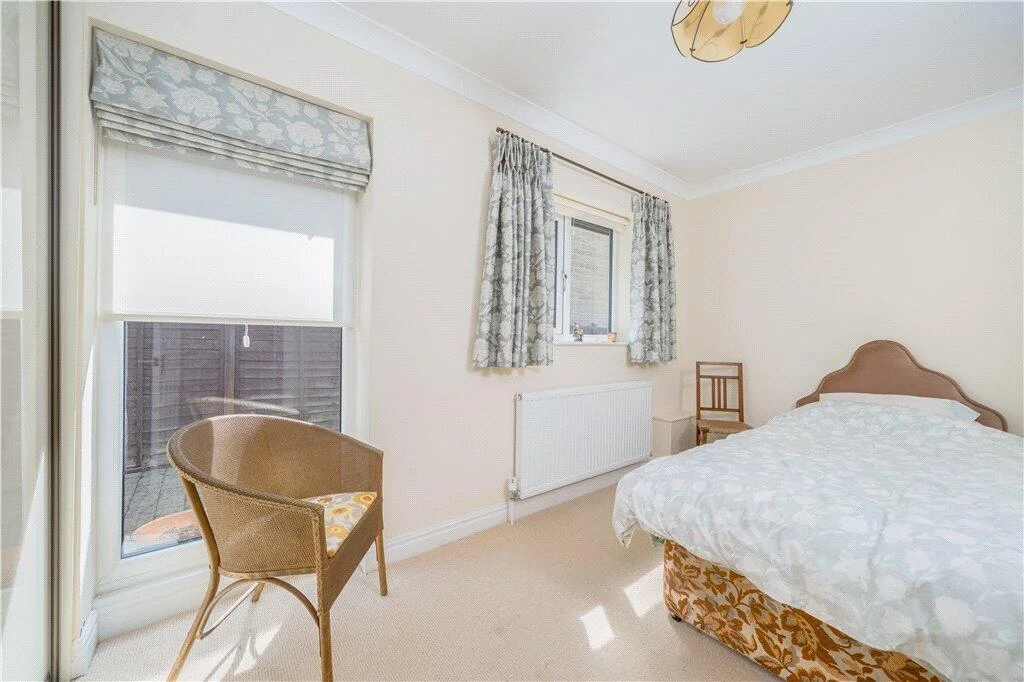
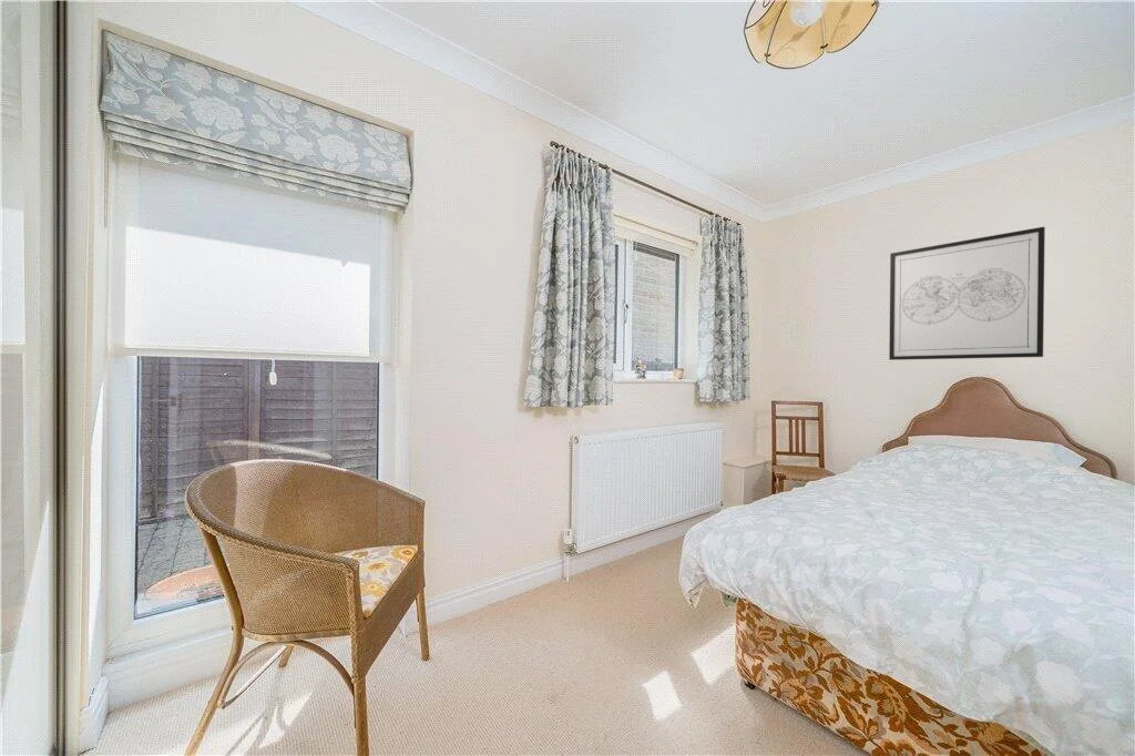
+ wall art [888,226,1046,361]
